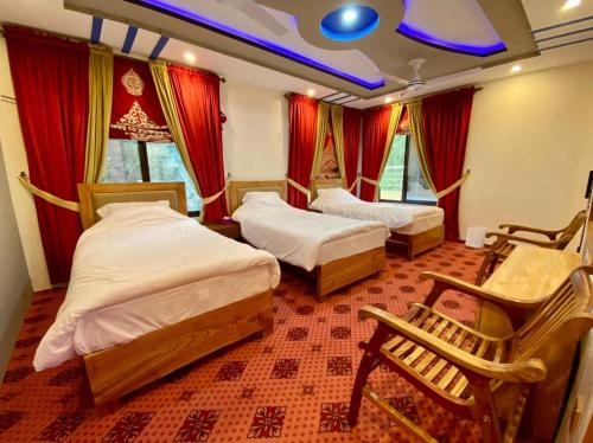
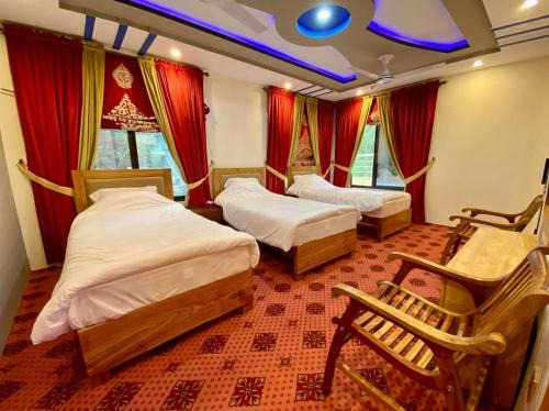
- wastebasket [465,225,489,249]
